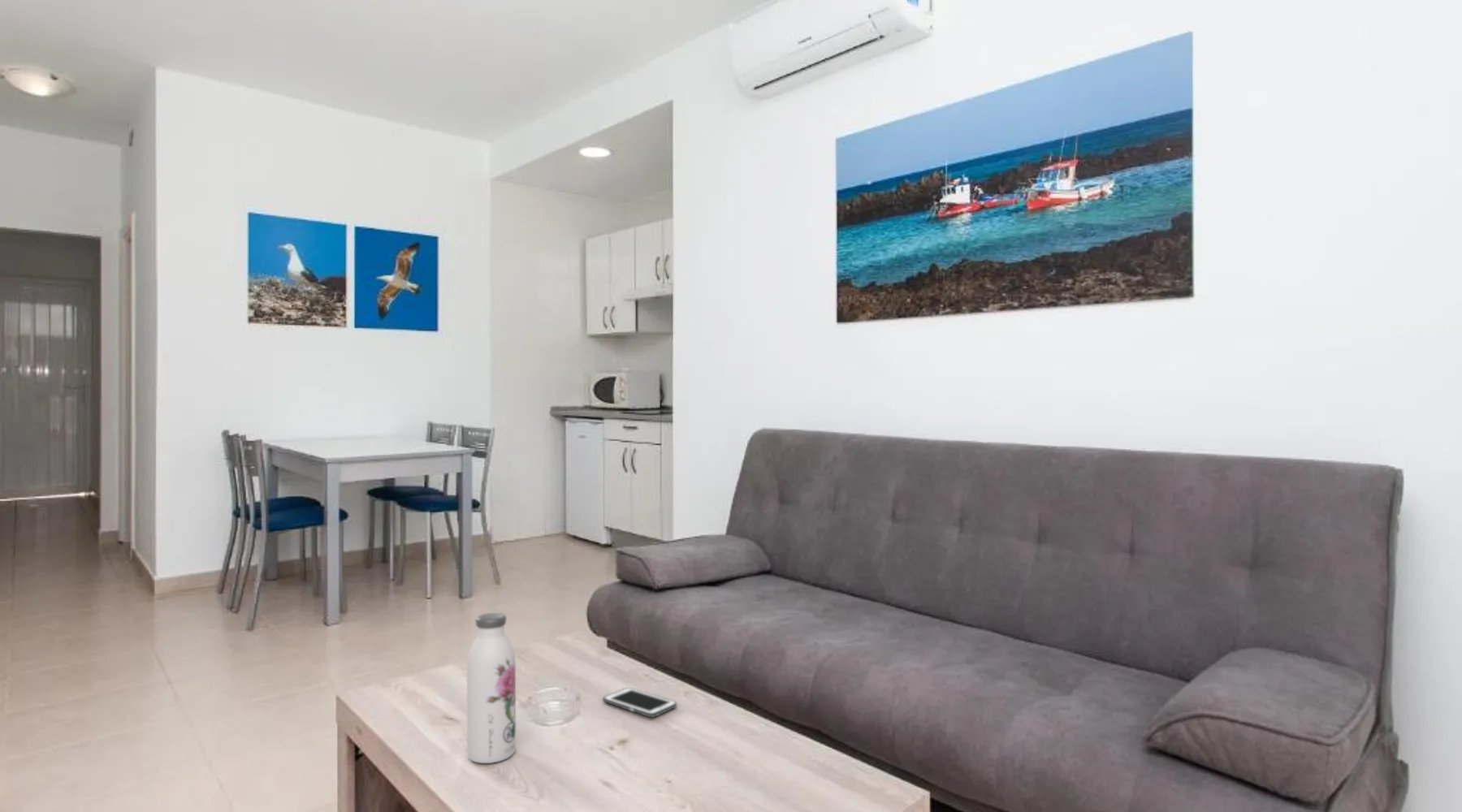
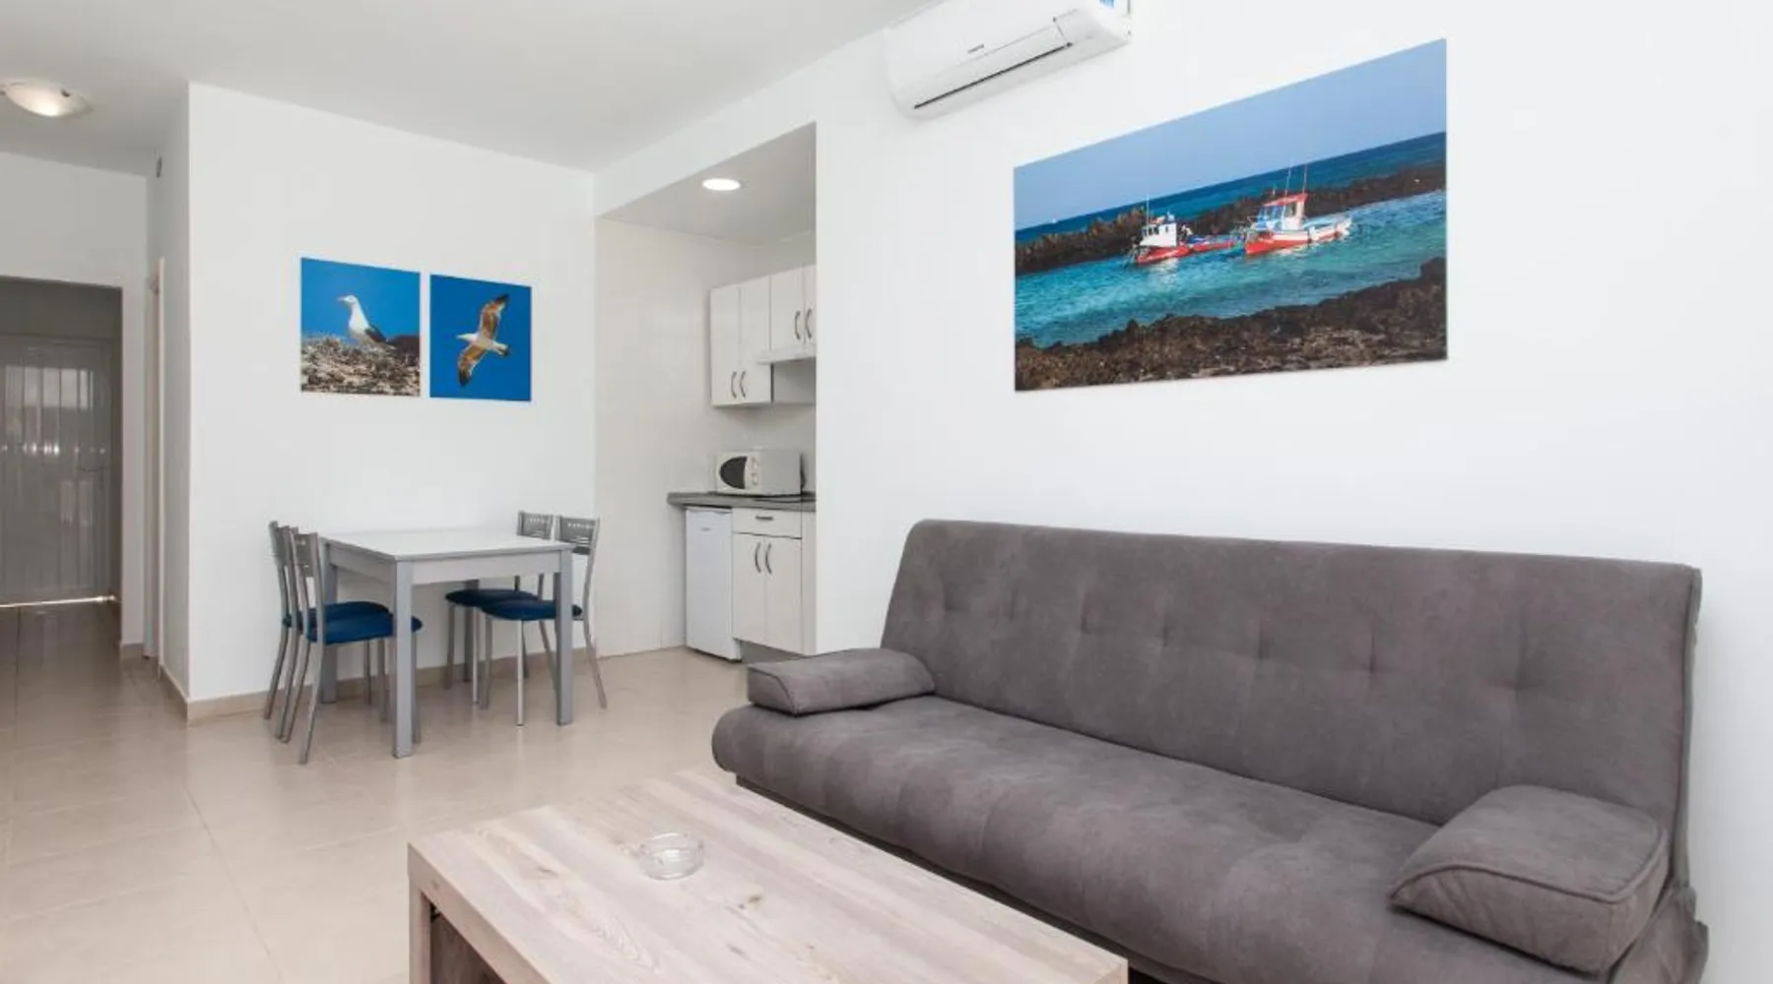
- water bottle [466,612,517,764]
- cell phone [602,687,677,718]
